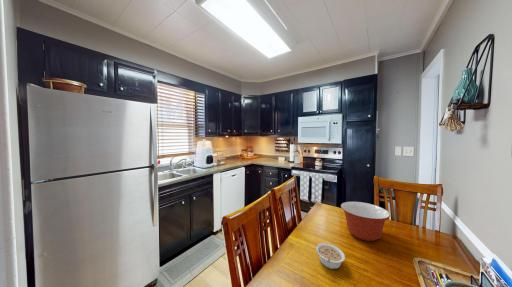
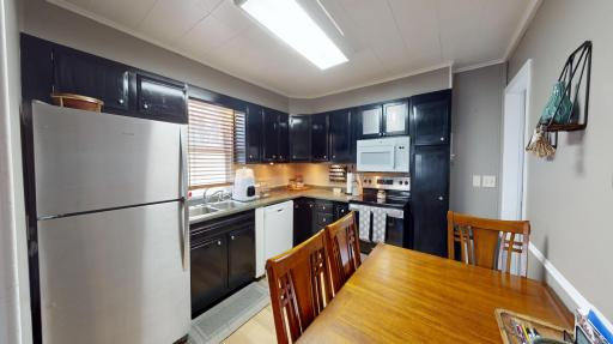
- legume [315,242,346,270]
- mixing bowl [340,201,391,242]
